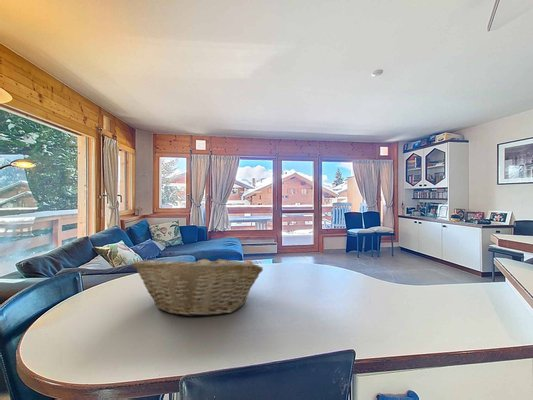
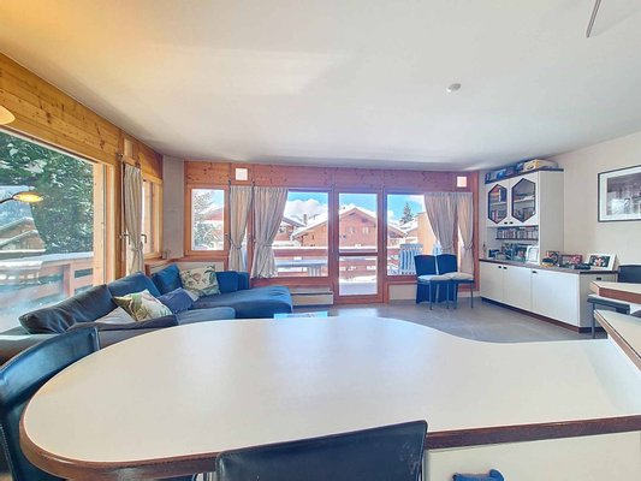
- fruit basket [130,253,264,318]
